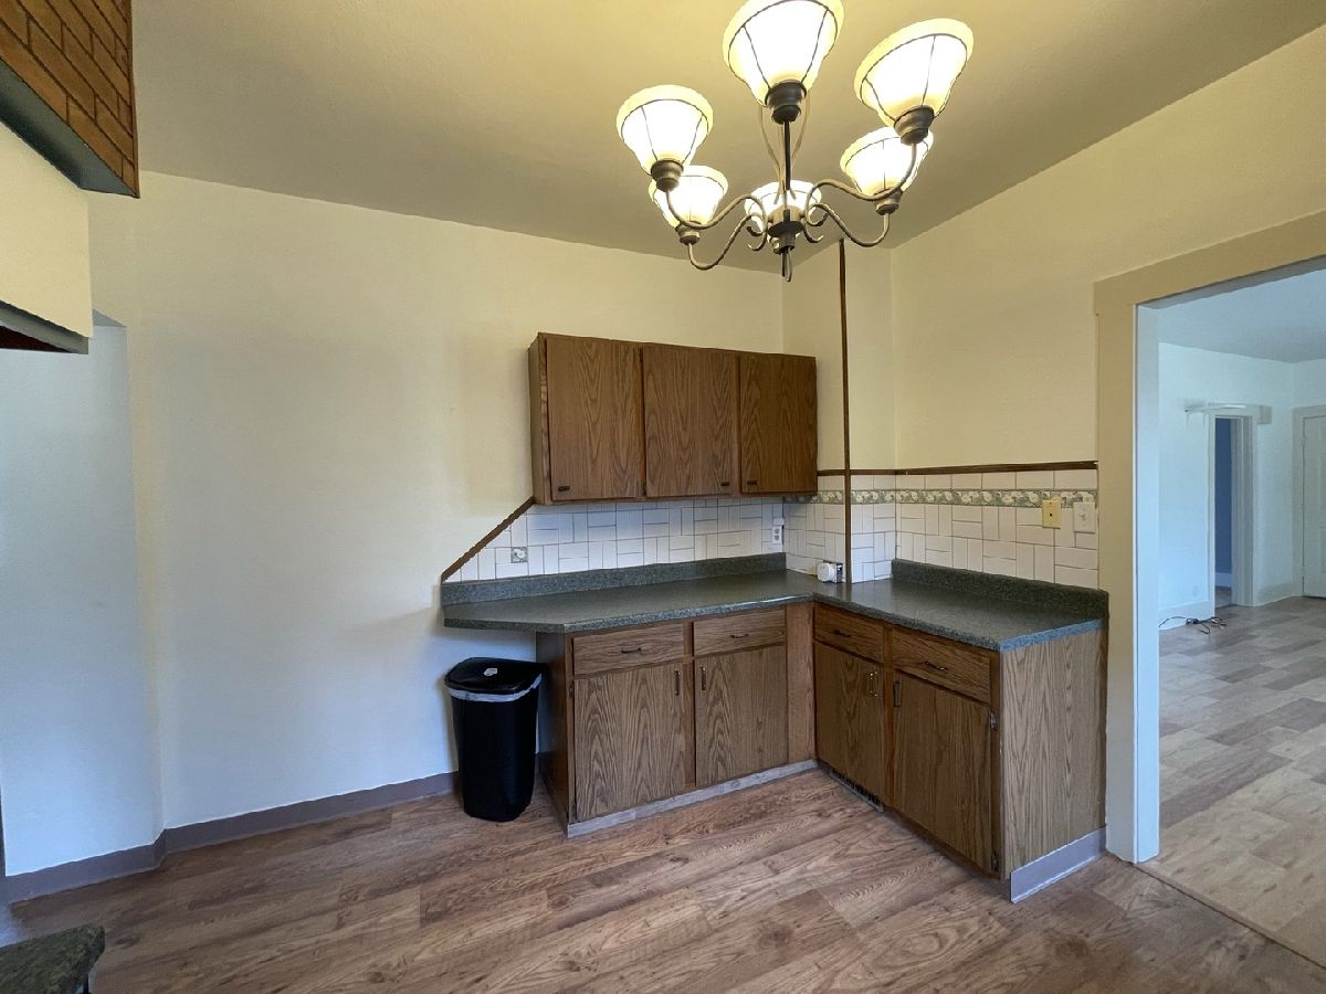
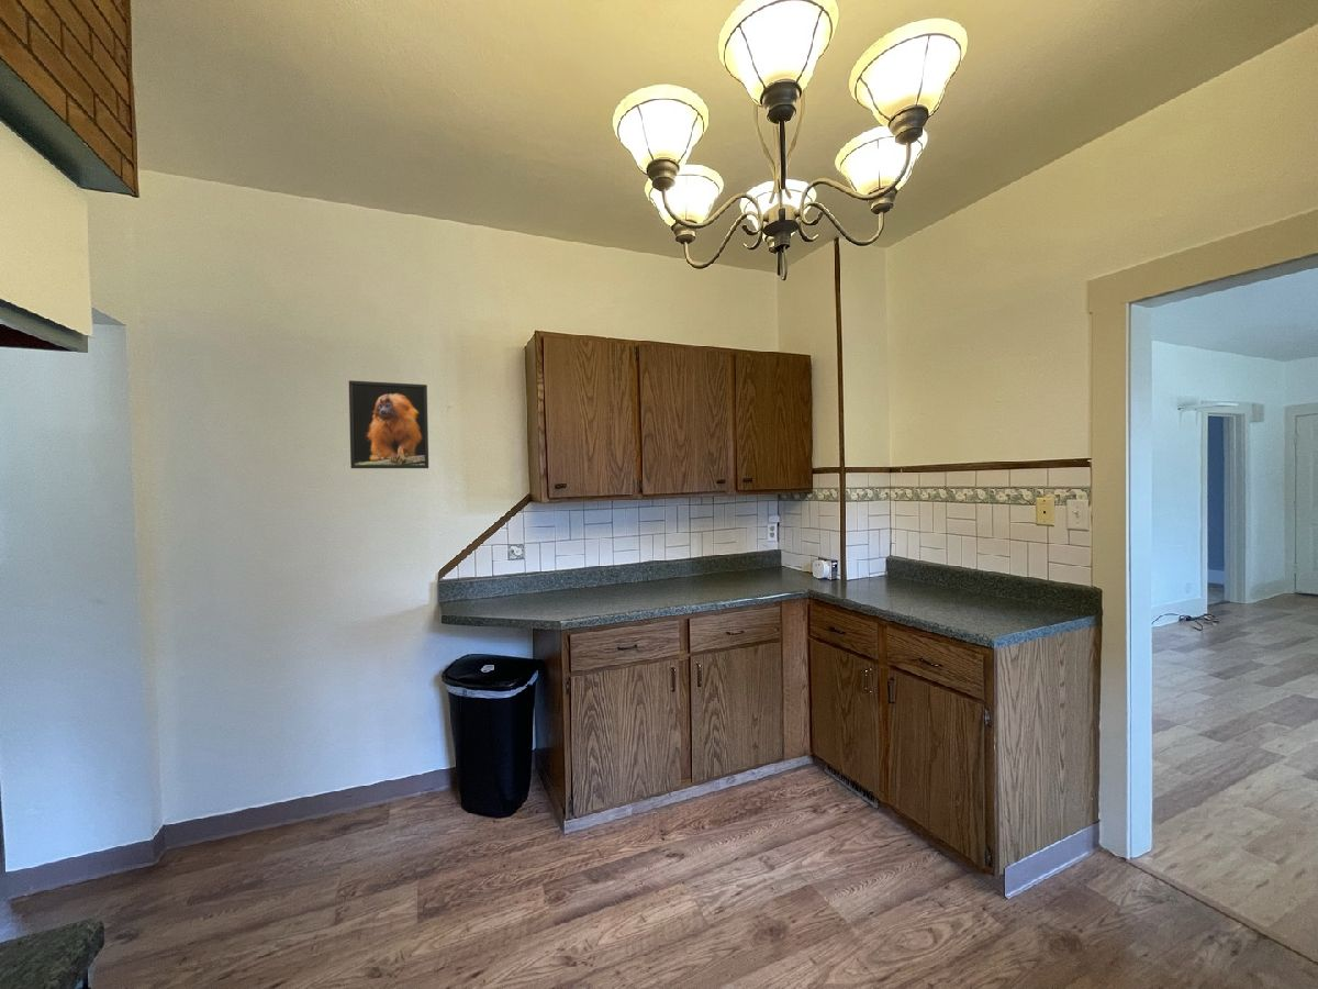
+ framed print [348,379,429,469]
